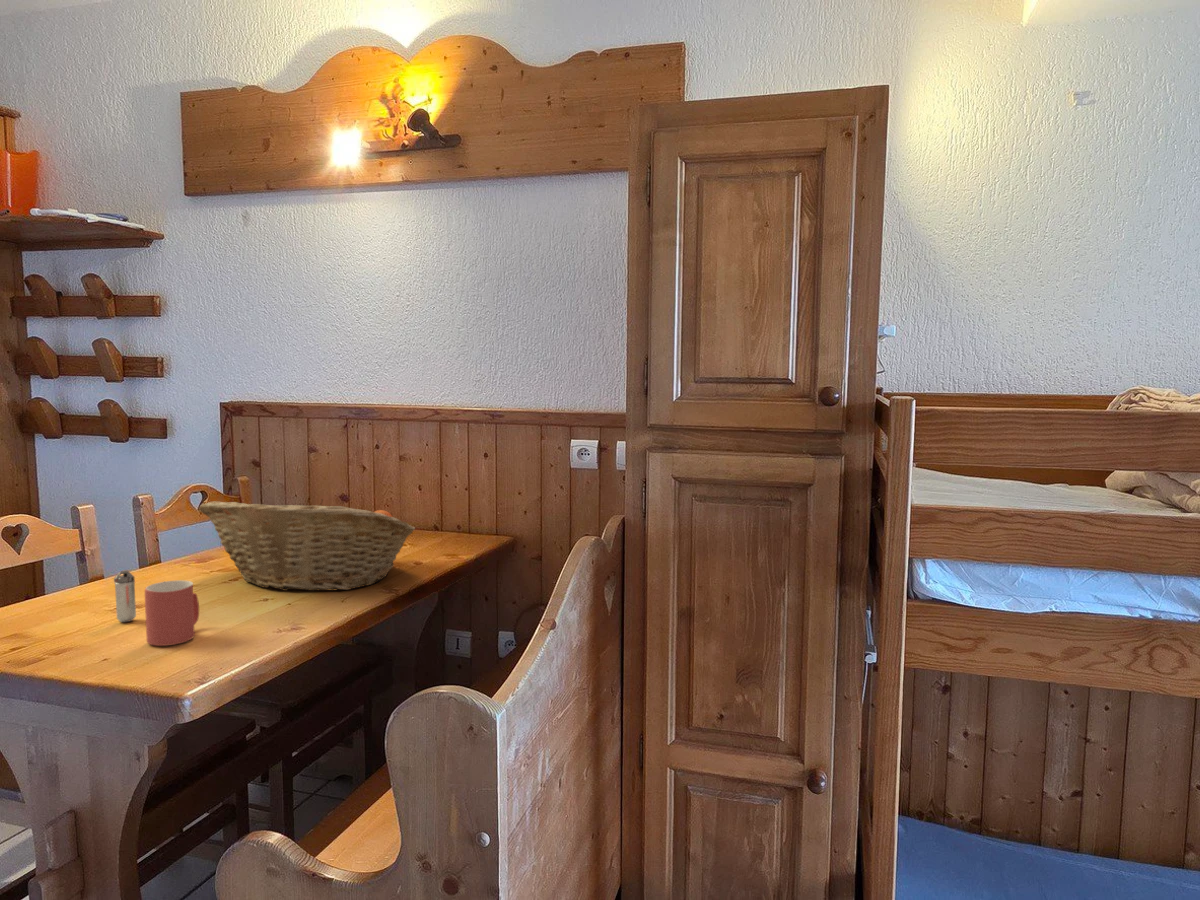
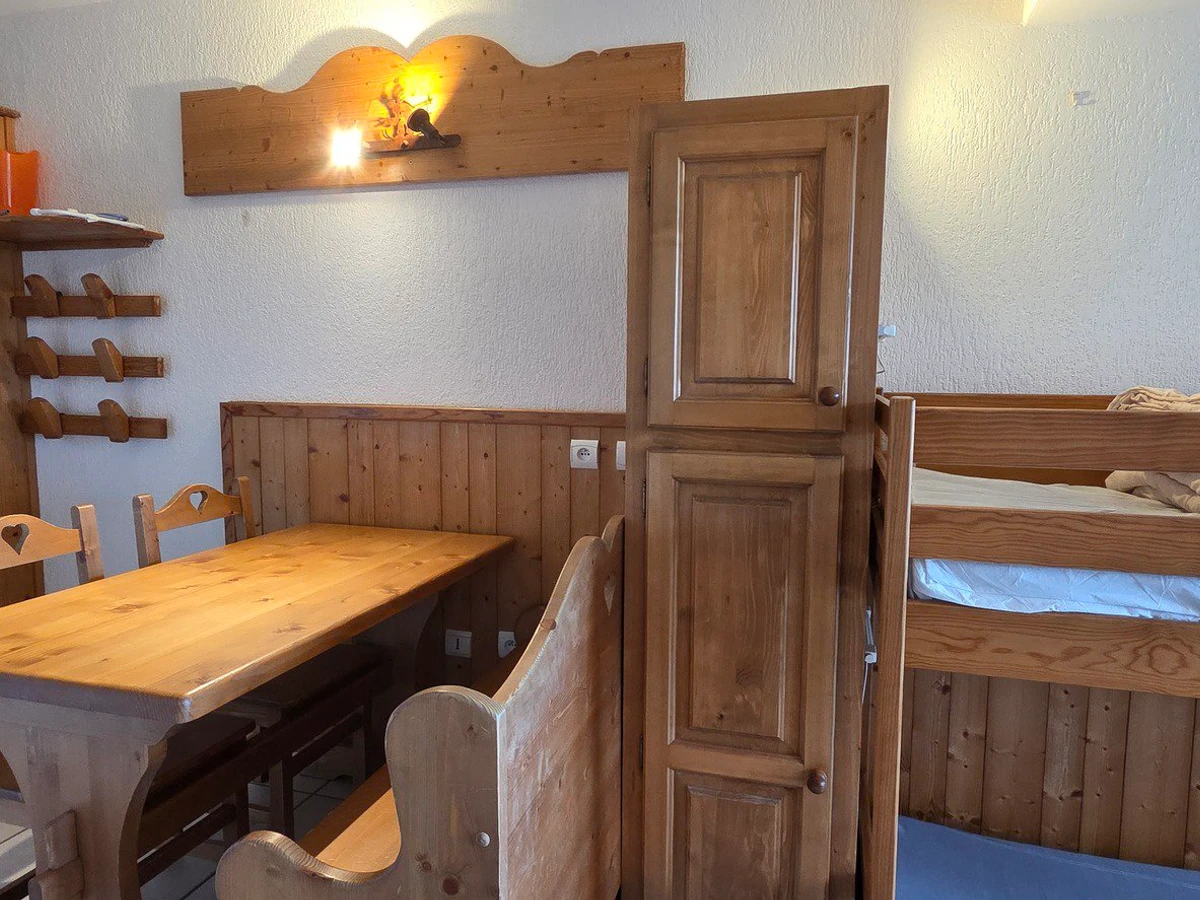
- mug [144,579,200,647]
- shaker [113,569,137,623]
- fruit basket [199,498,416,592]
